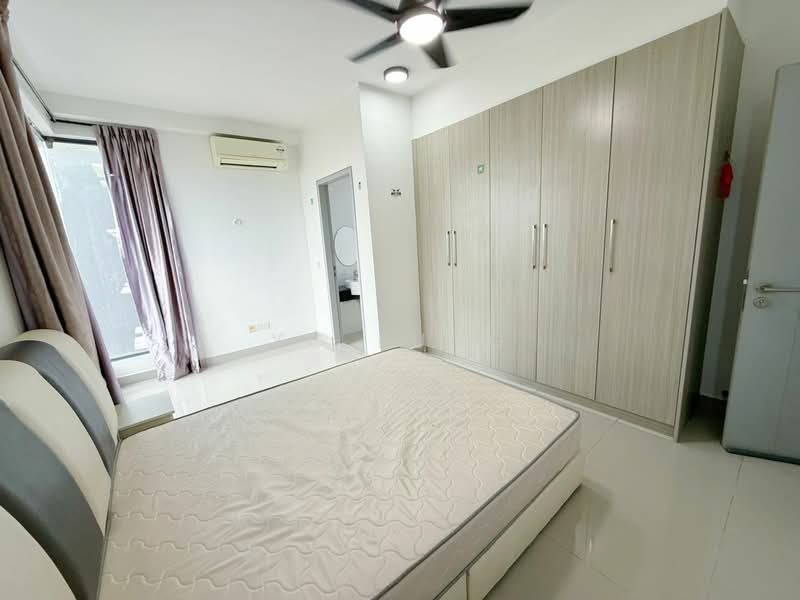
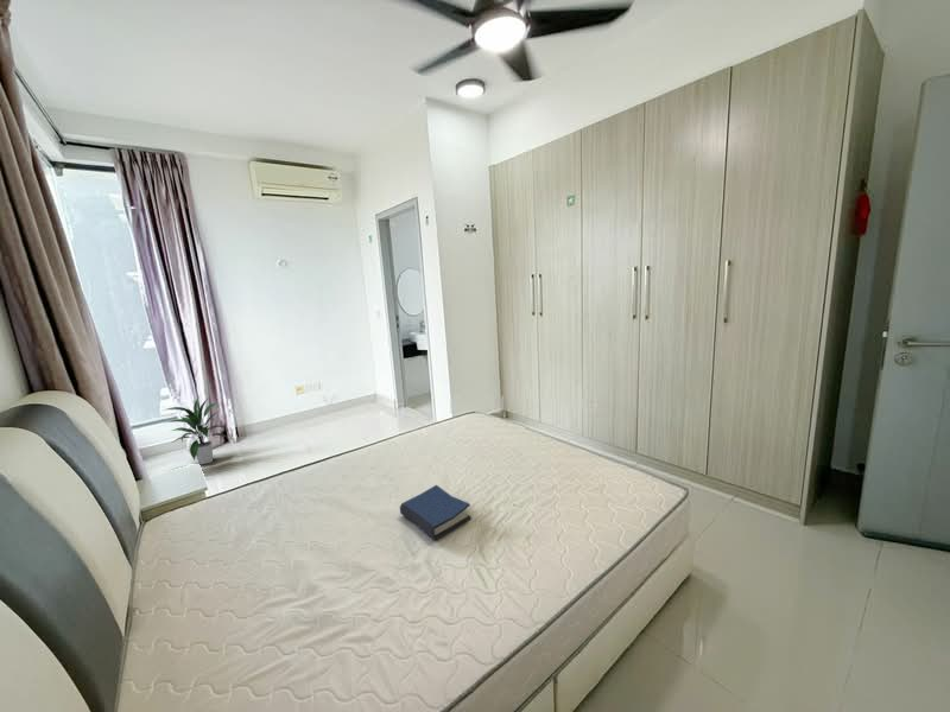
+ indoor plant [162,394,228,465]
+ hardback book [399,484,473,541]
